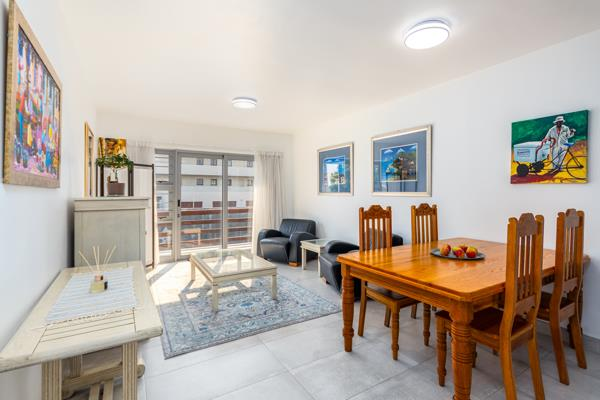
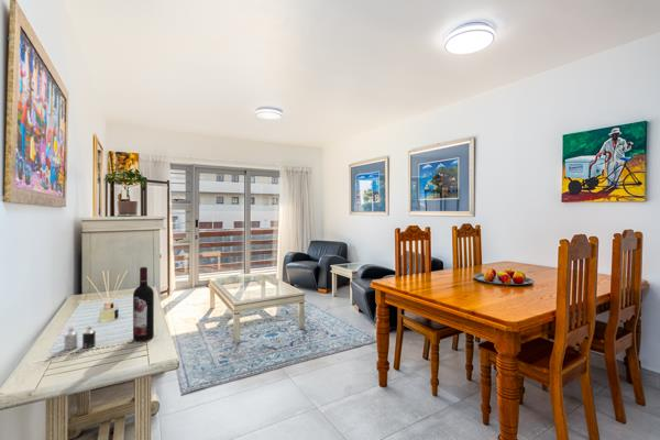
+ candle [64,324,97,351]
+ wine bottle [132,266,155,342]
